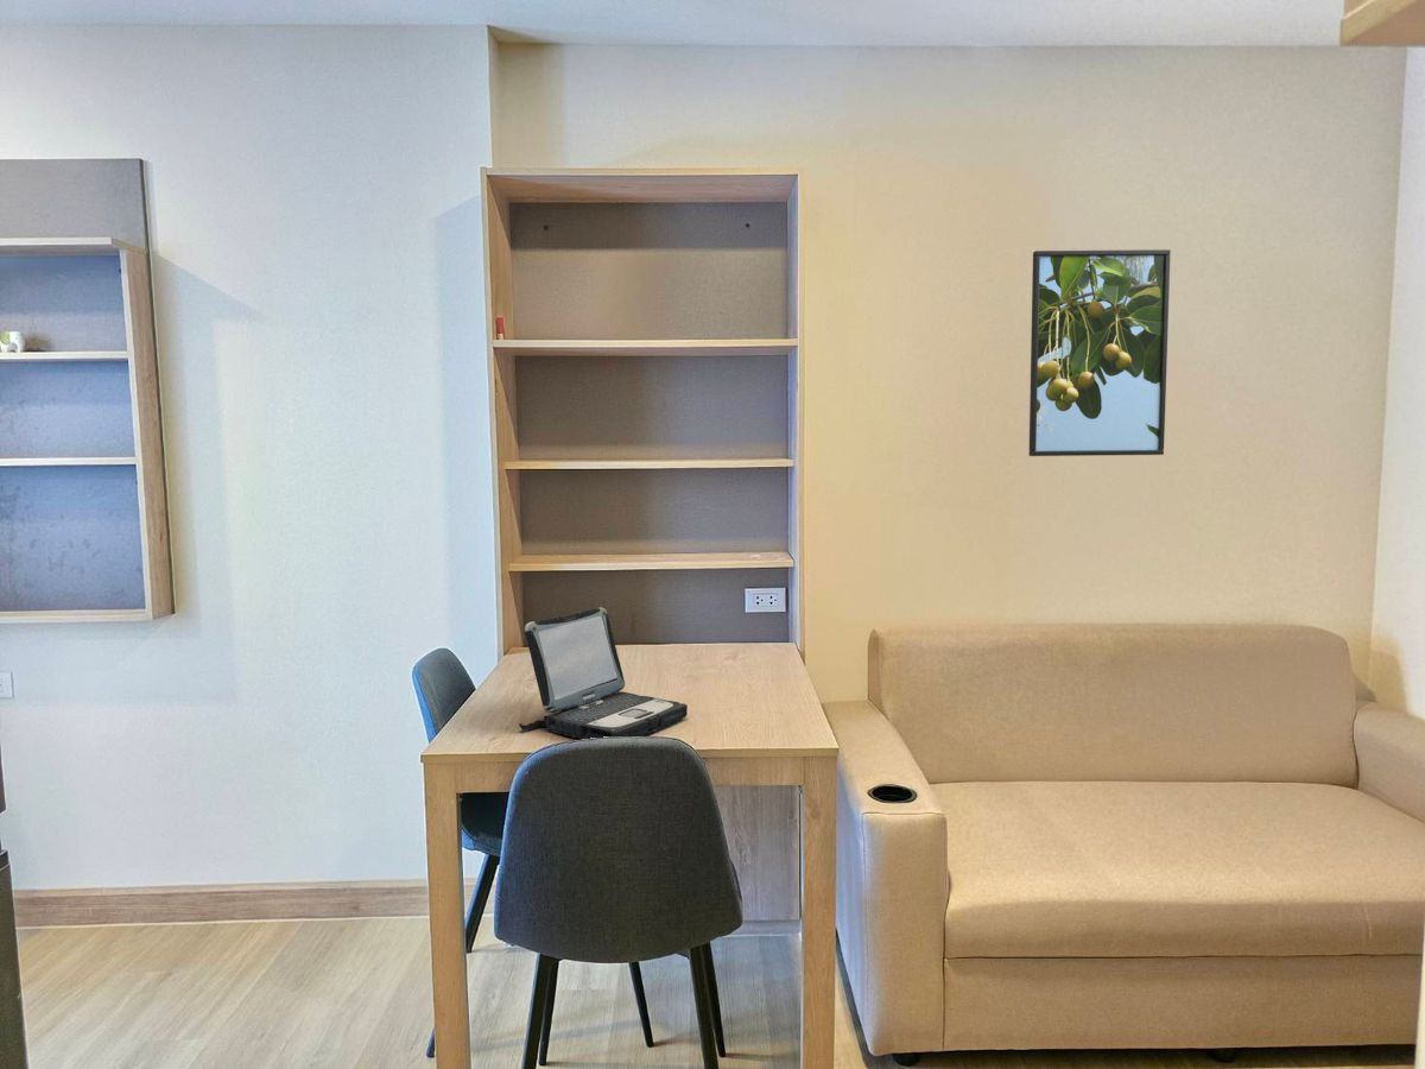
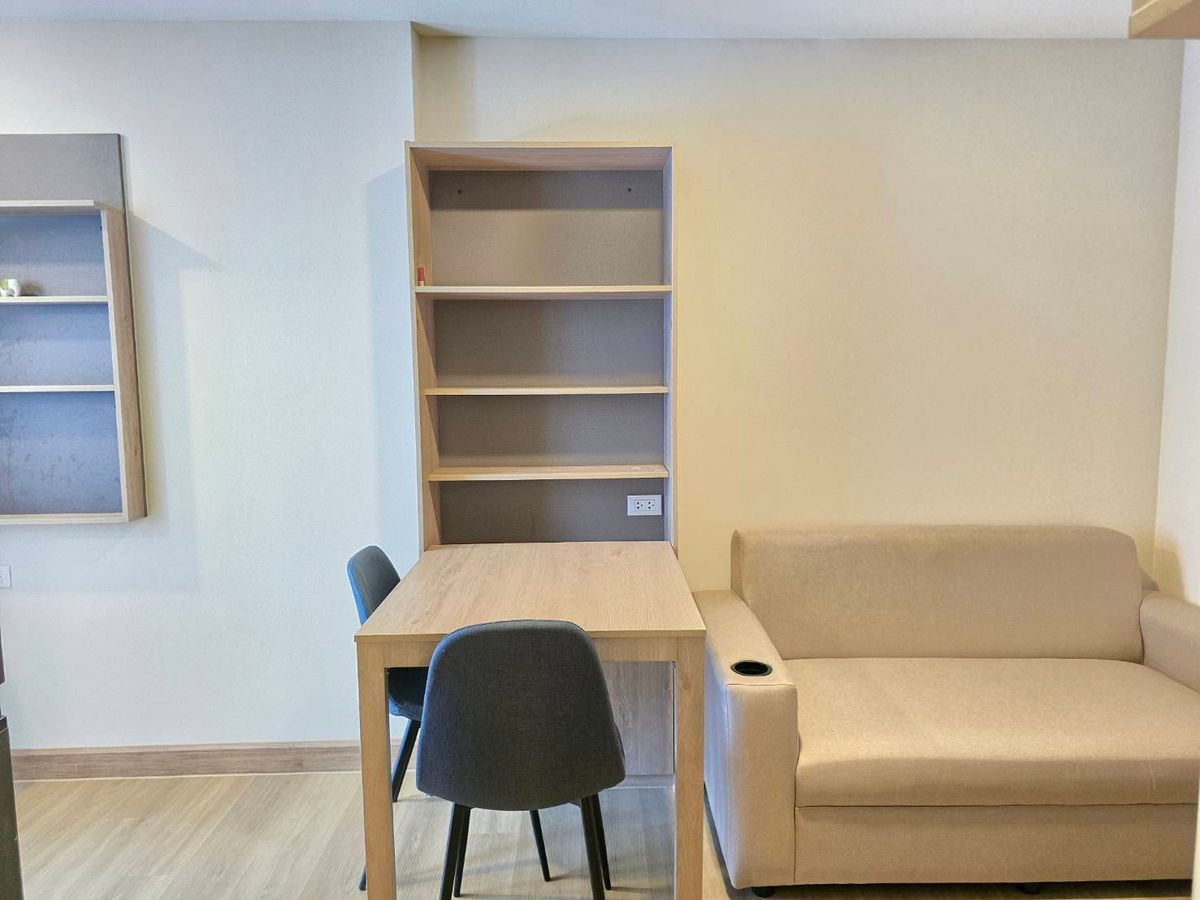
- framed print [1027,248,1172,457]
- laptop [518,607,689,740]
